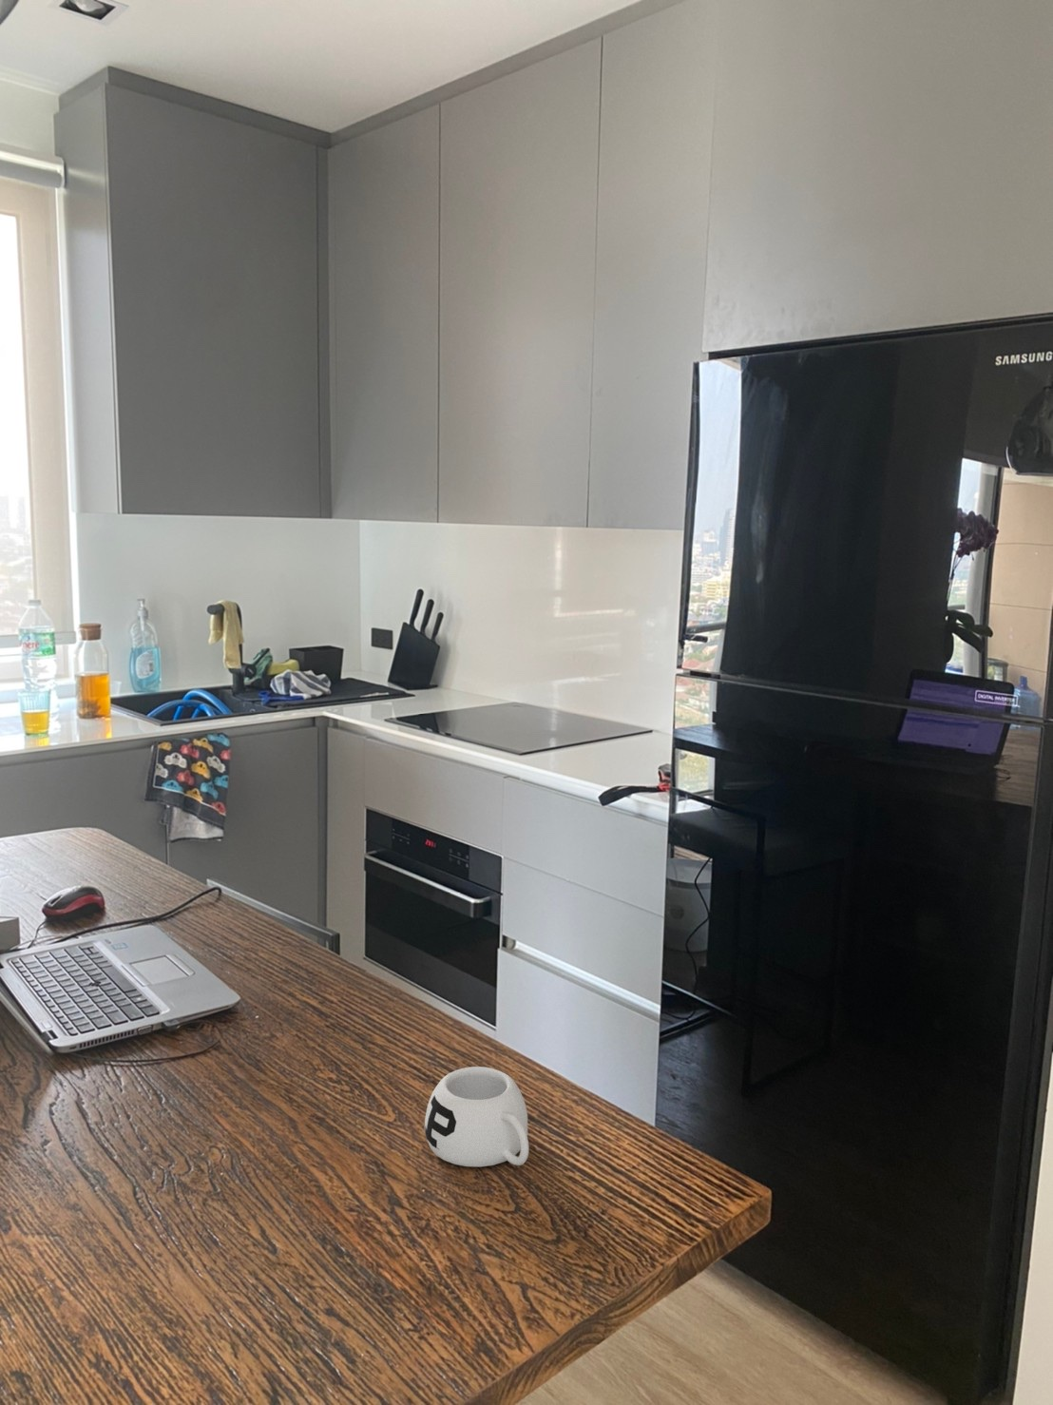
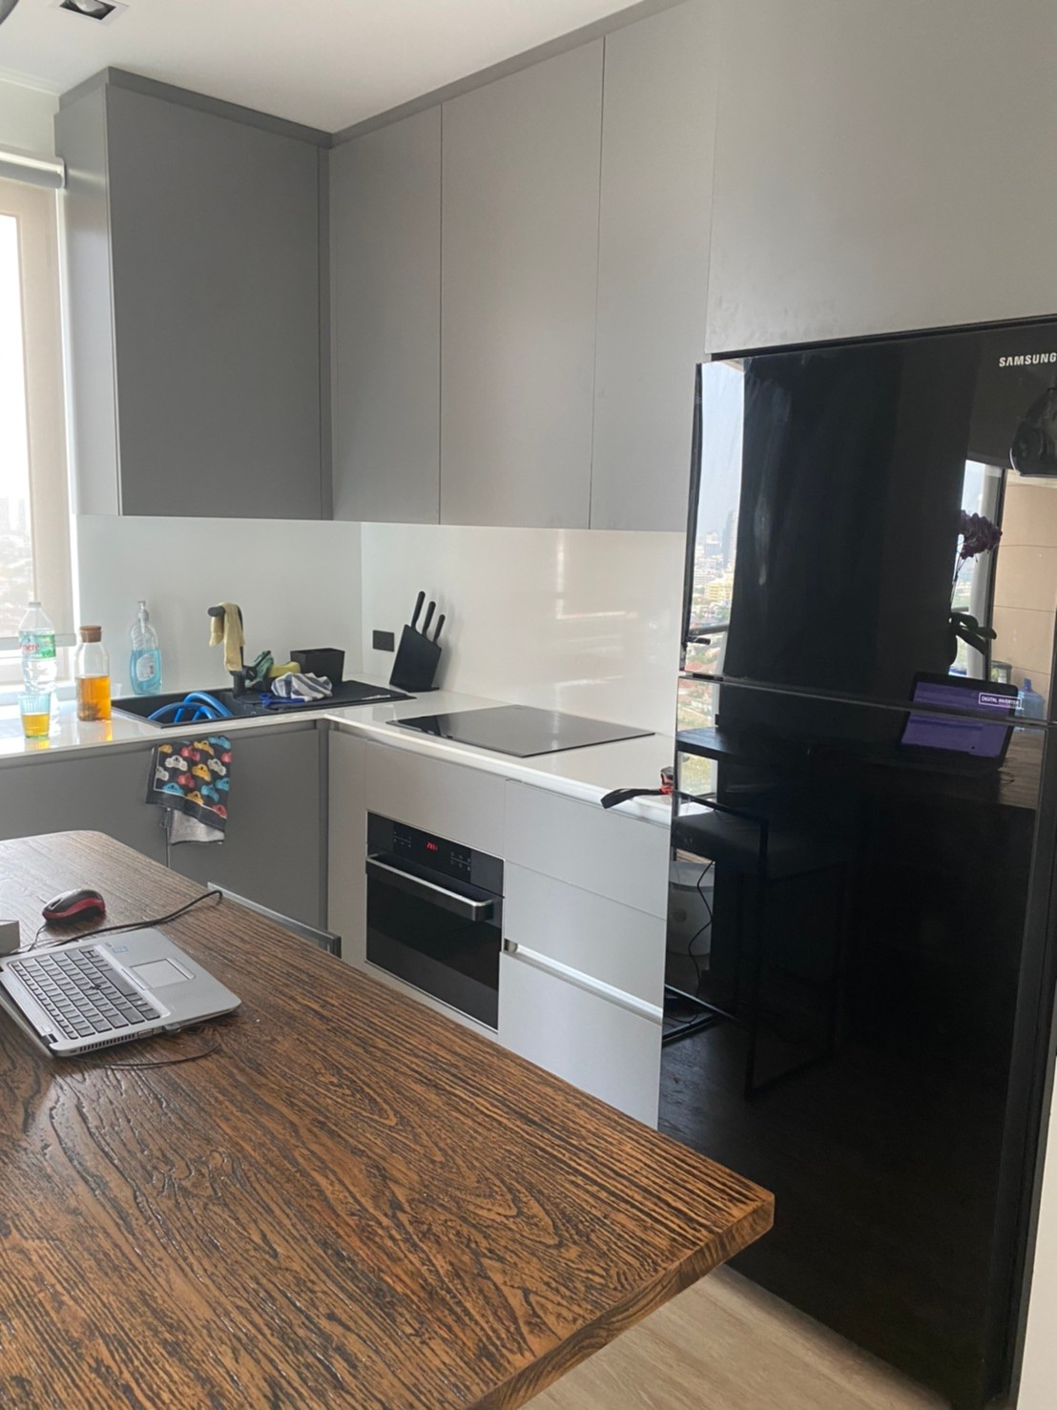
- mug [424,1065,530,1167]
